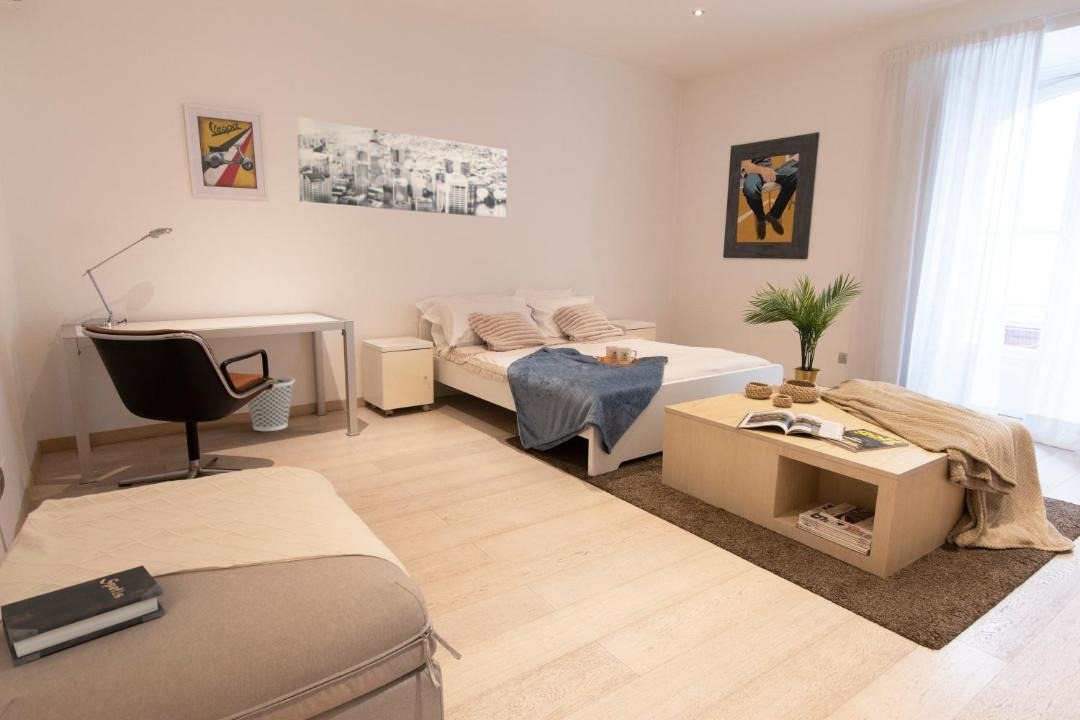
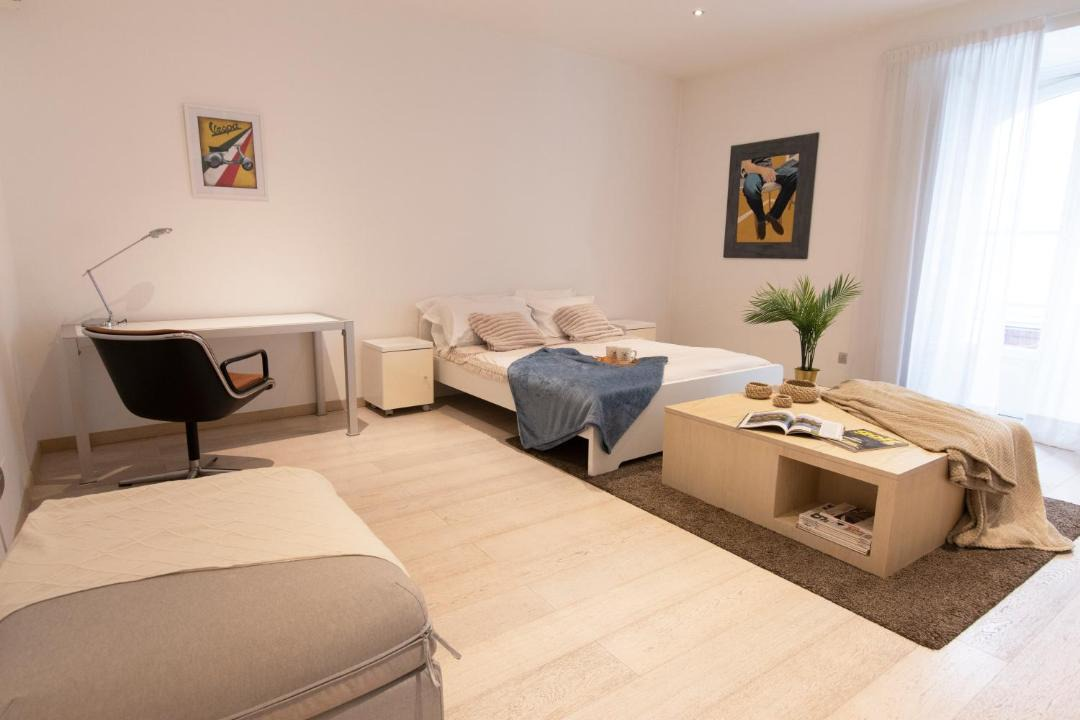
- hardback book [0,565,166,668]
- wall art [296,116,508,219]
- wastebasket [247,375,296,432]
